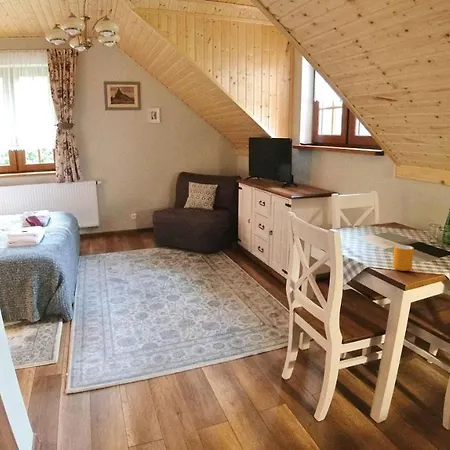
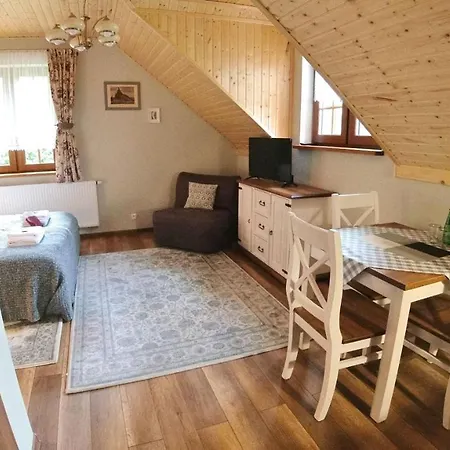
- mug [392,244,415,272]
